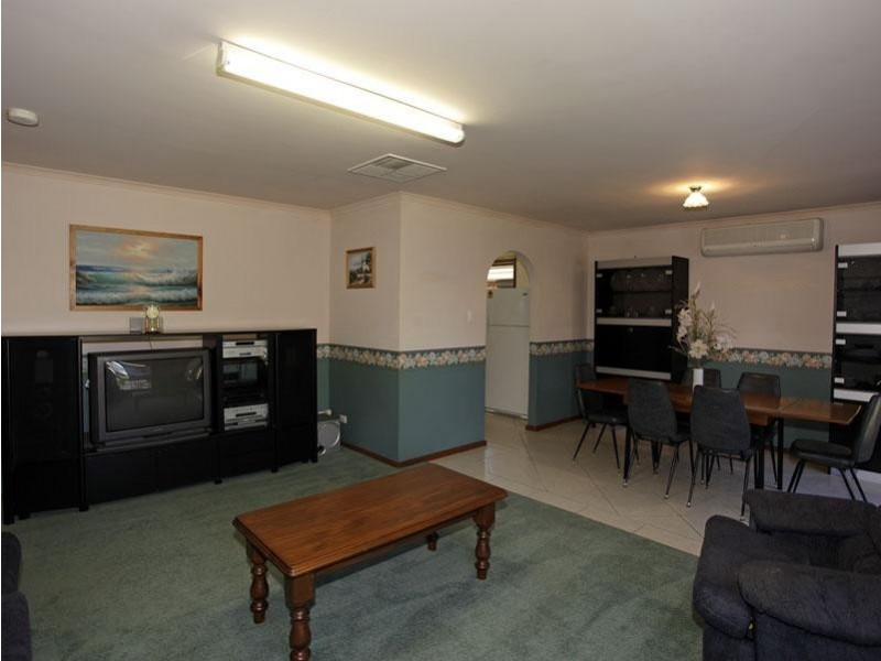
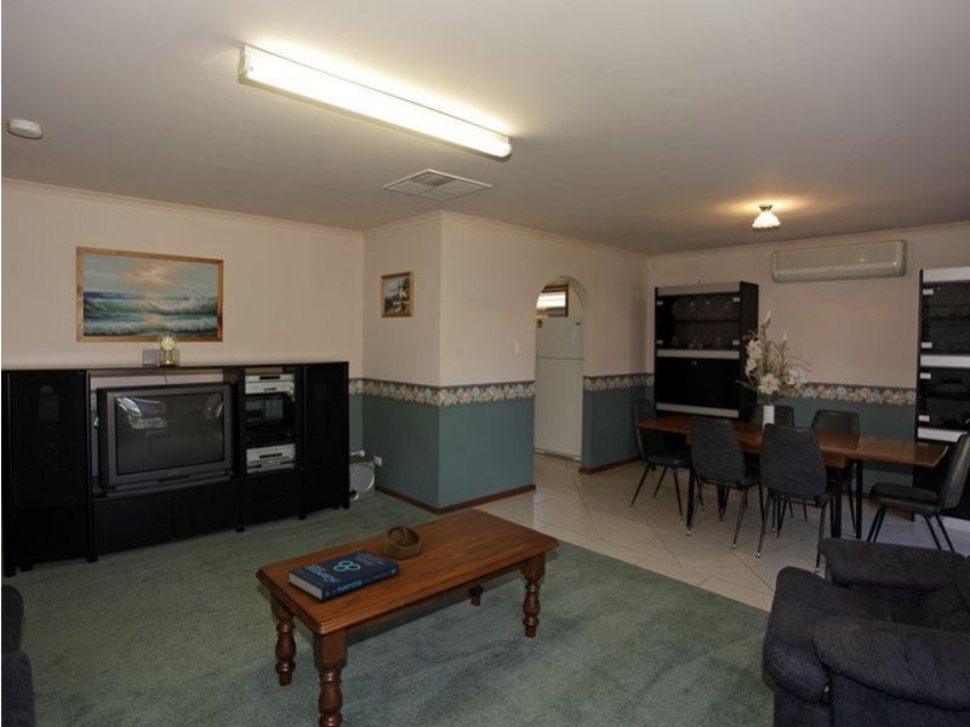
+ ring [382,523,423,559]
+ book [287,548,400,602]
